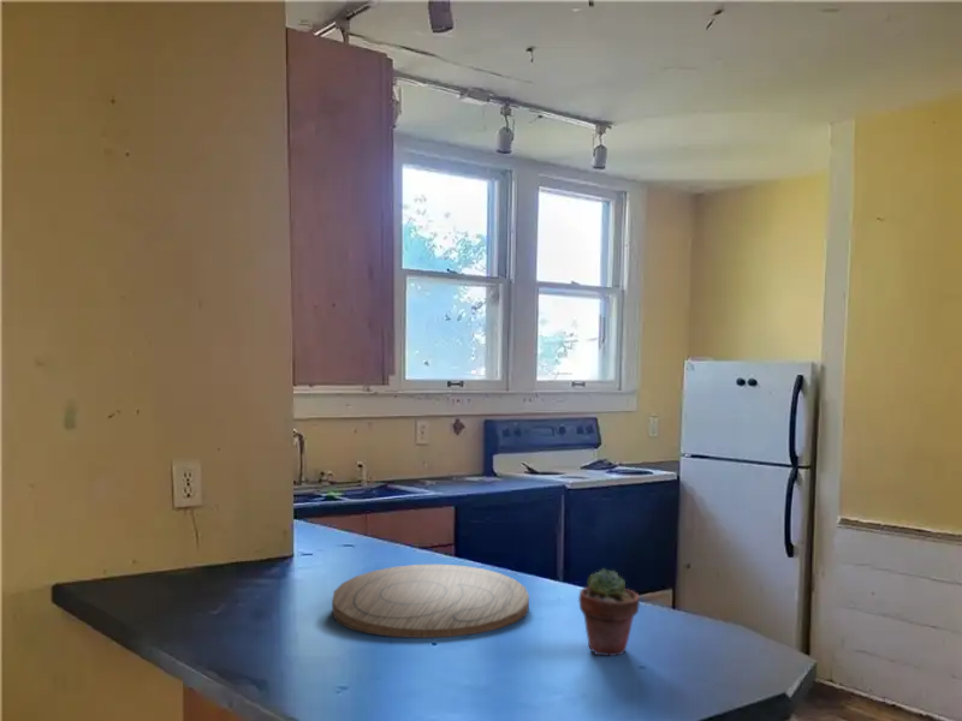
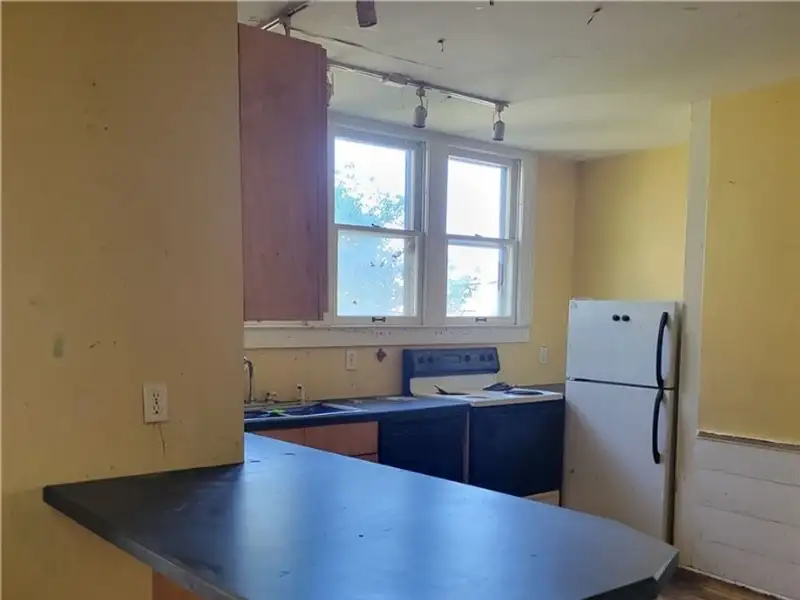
- potted succulent [577,567,641,657]
- cutting board [331,564,530,639]
